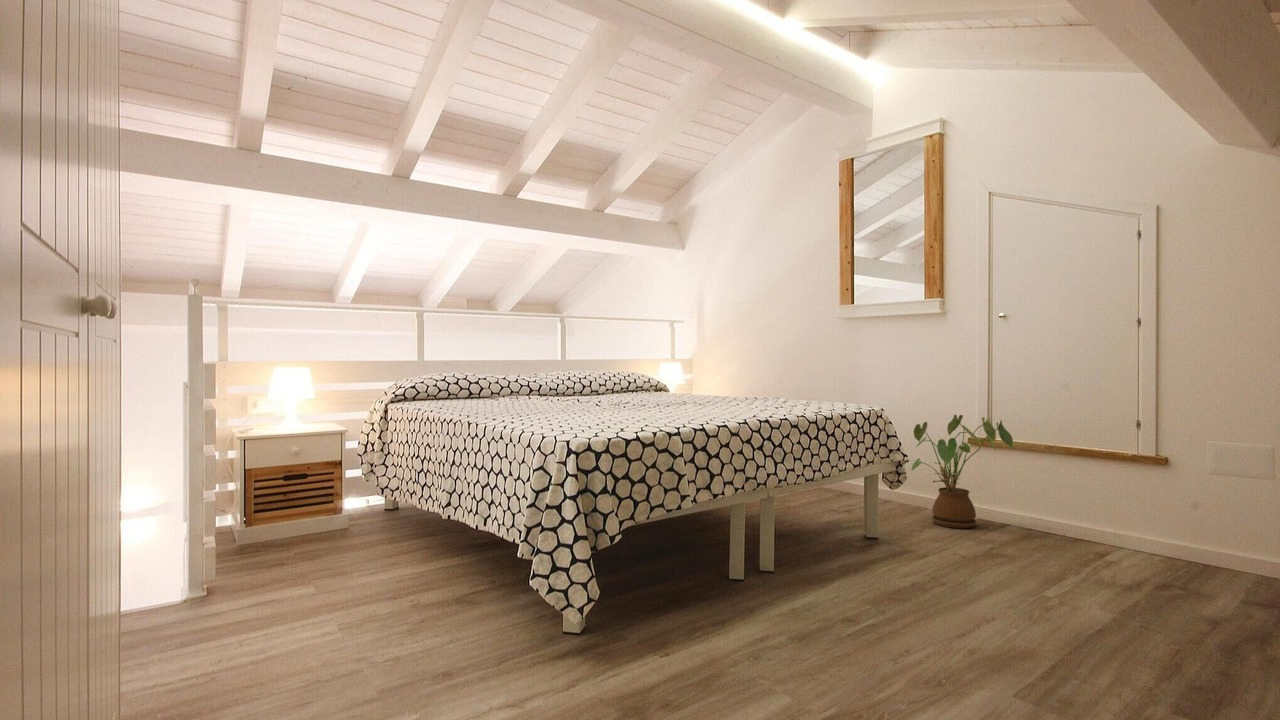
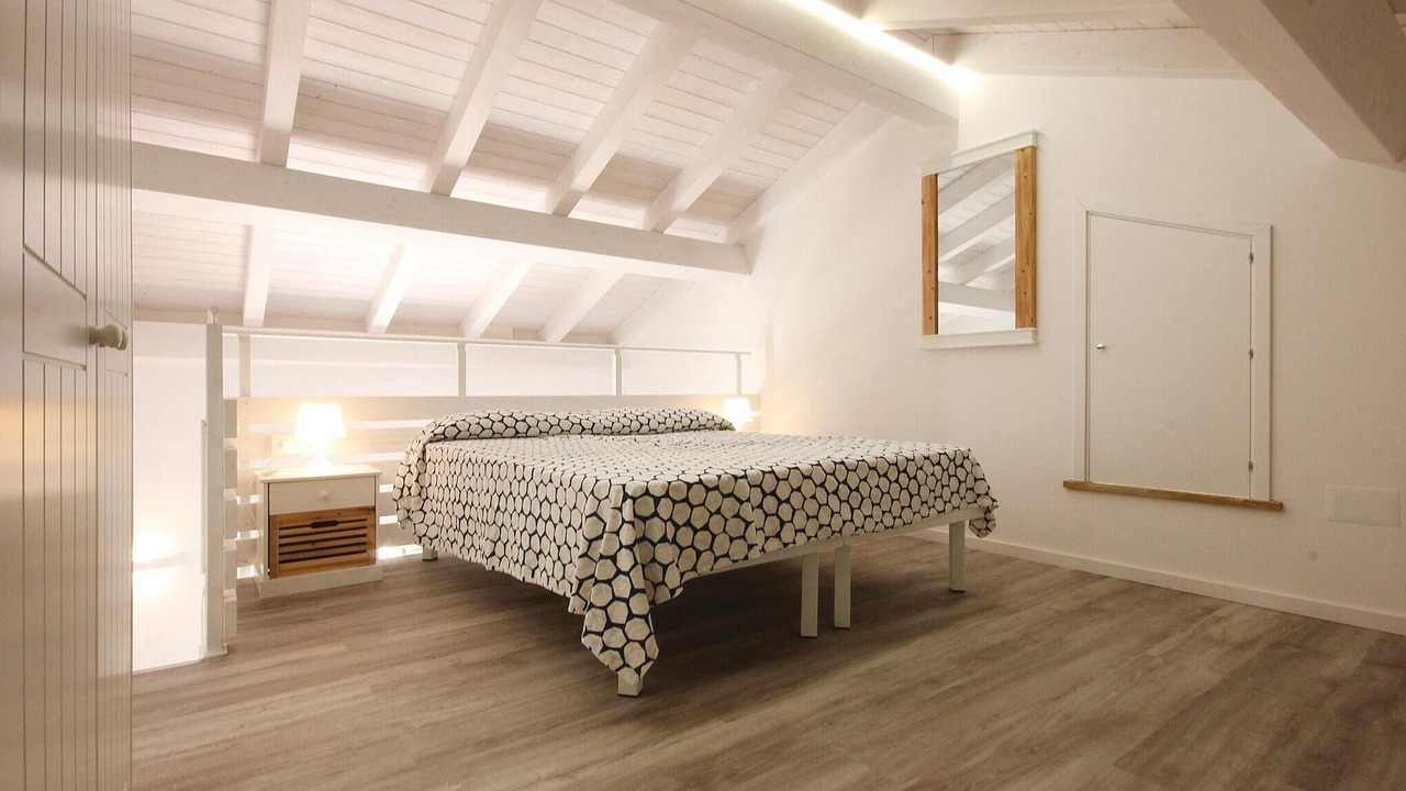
- house plant [910,413,1014,529]
